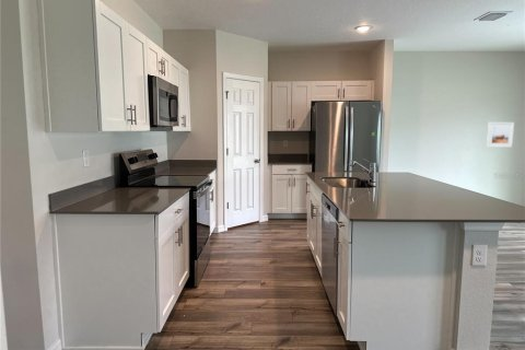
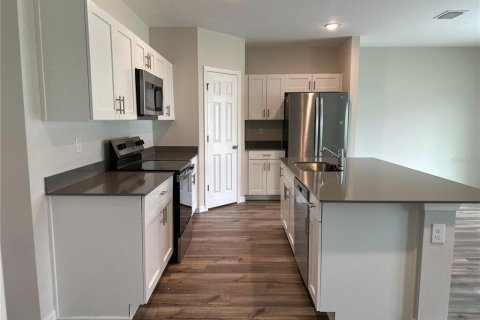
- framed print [486,121,515,149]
